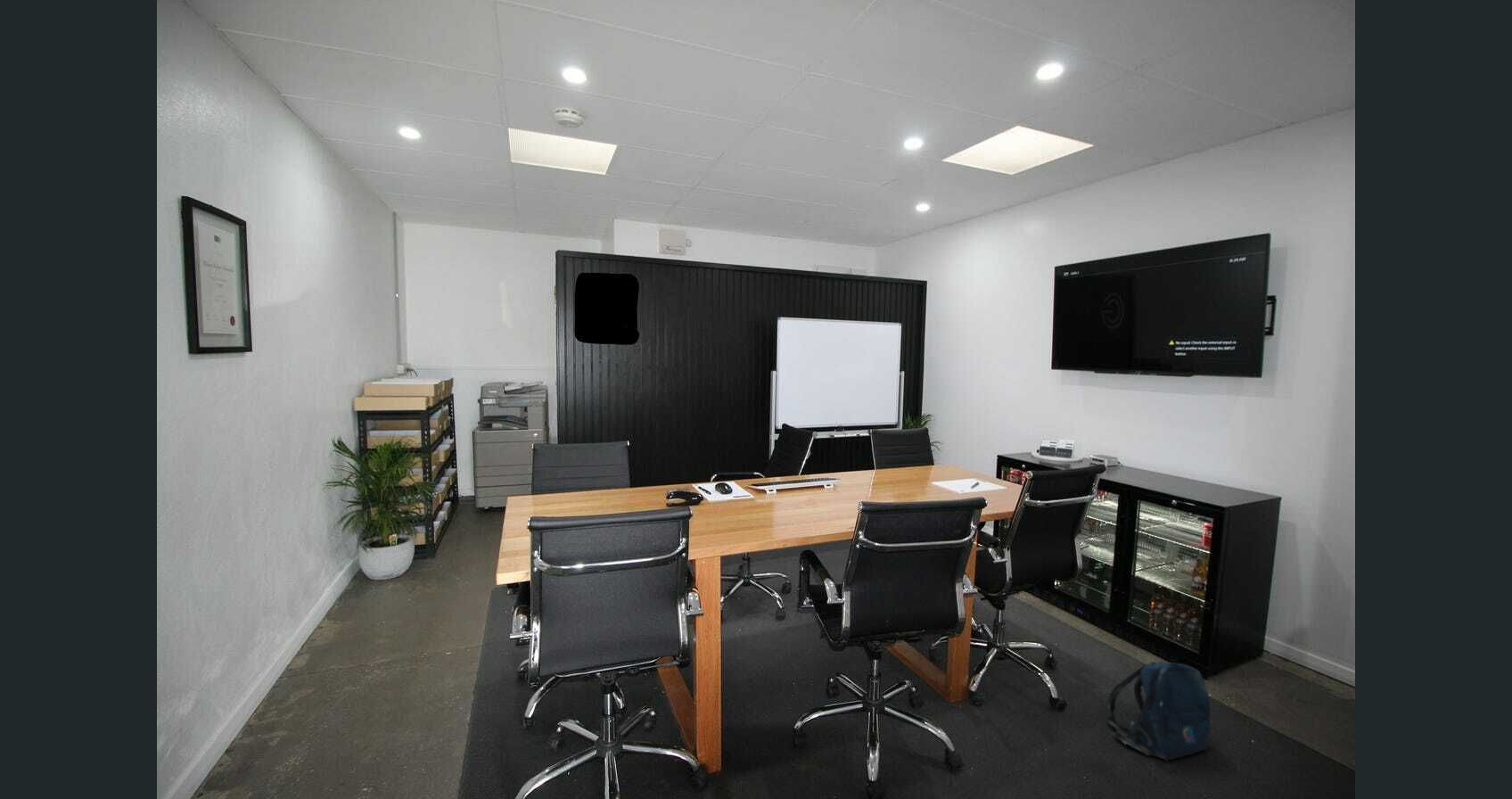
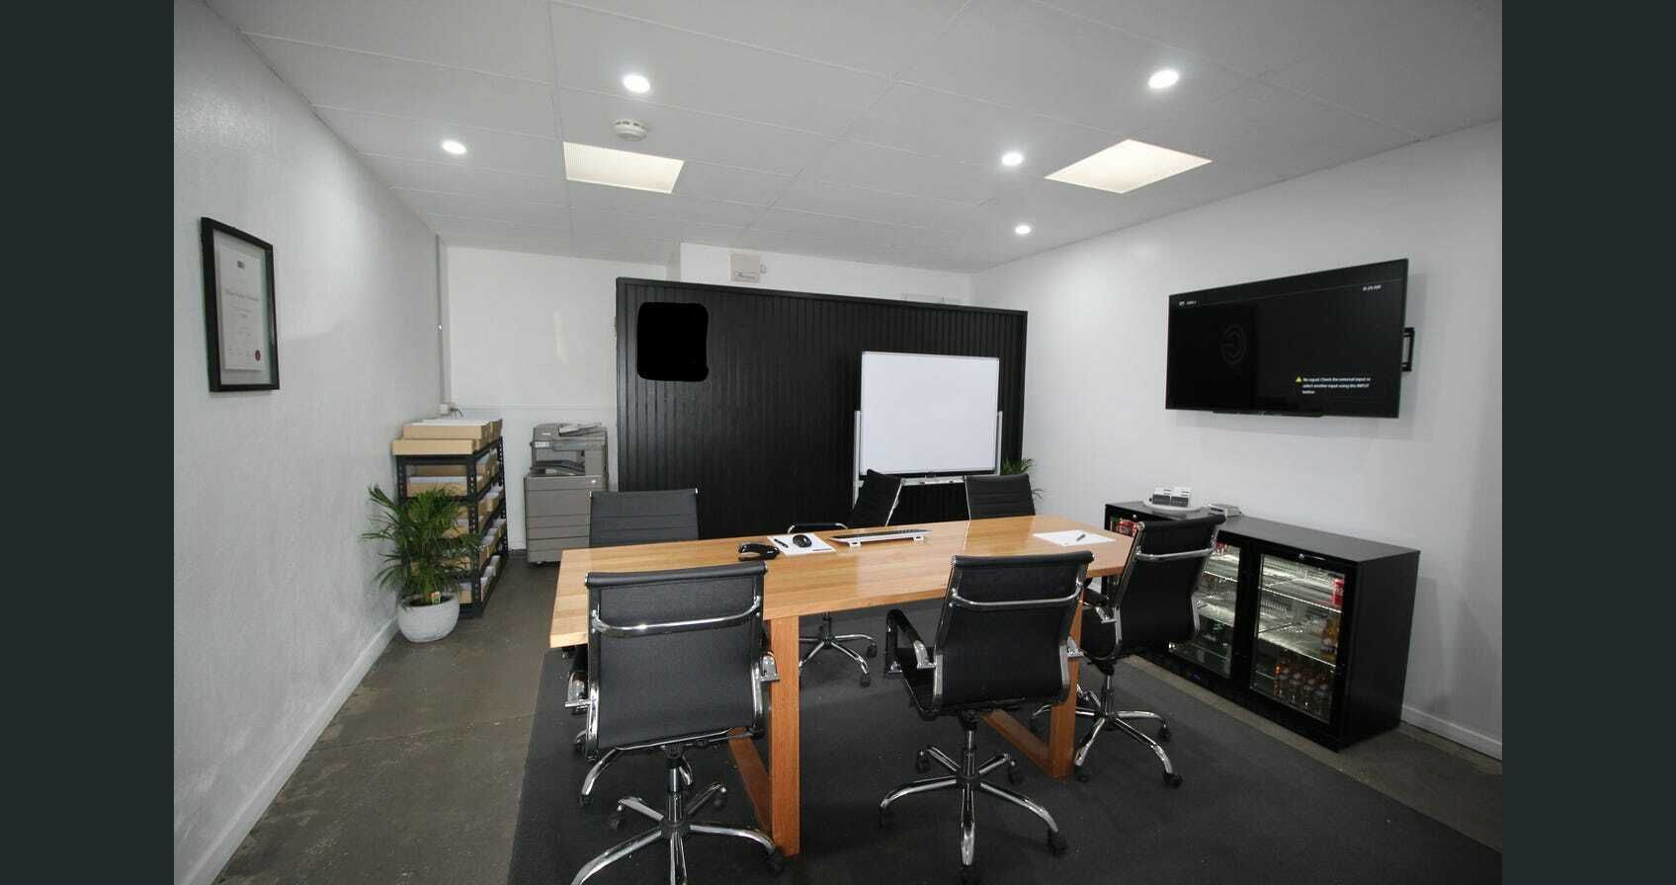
- backpack [1105,661,1212,762]
